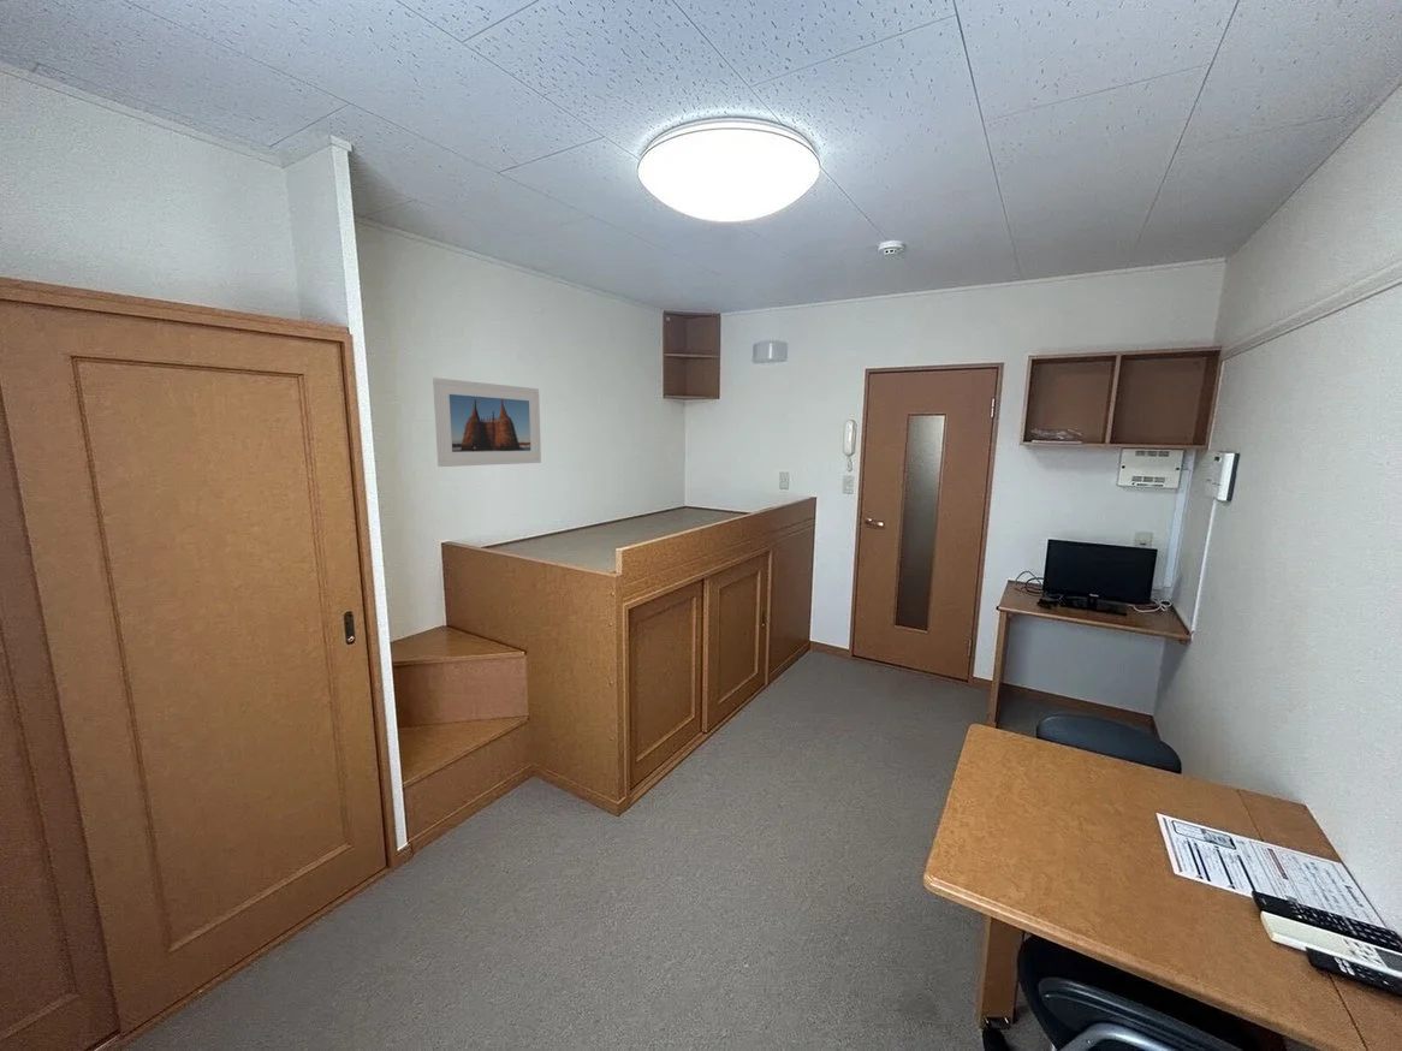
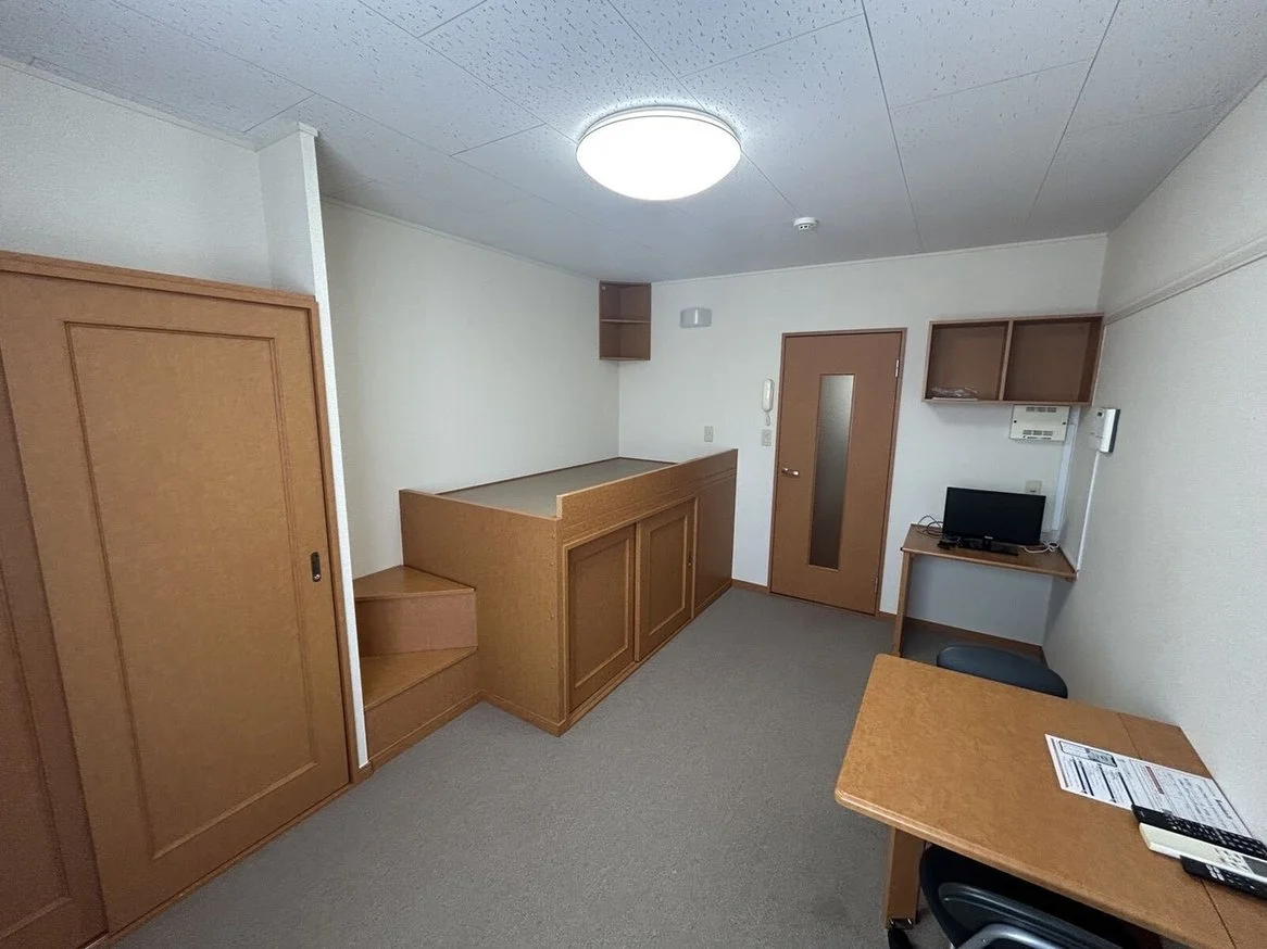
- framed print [432,376,542,468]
